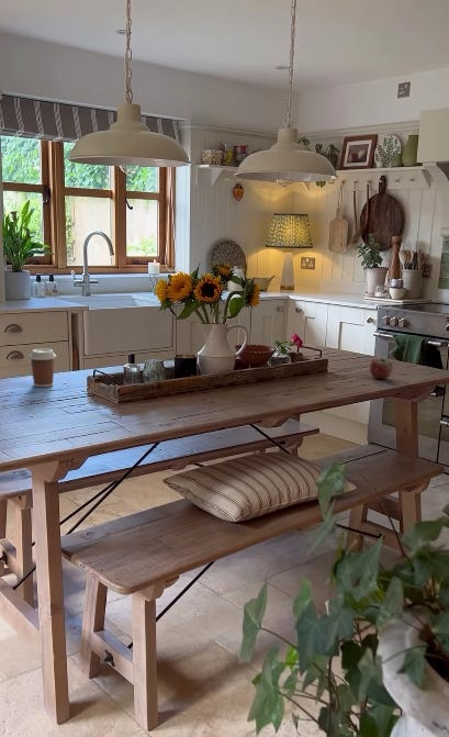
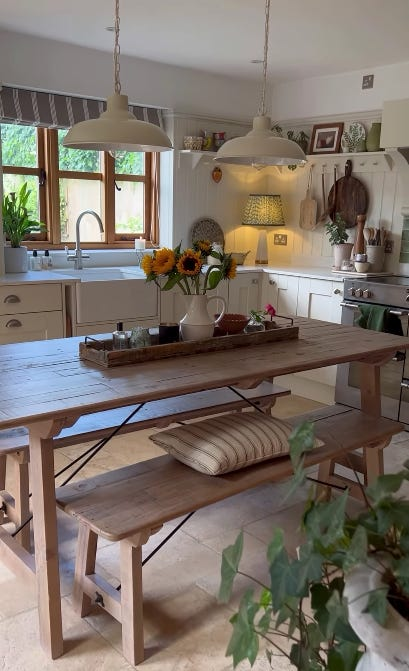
- coffee cup [27,347,57,388]
- apple [369,357,394,380]
